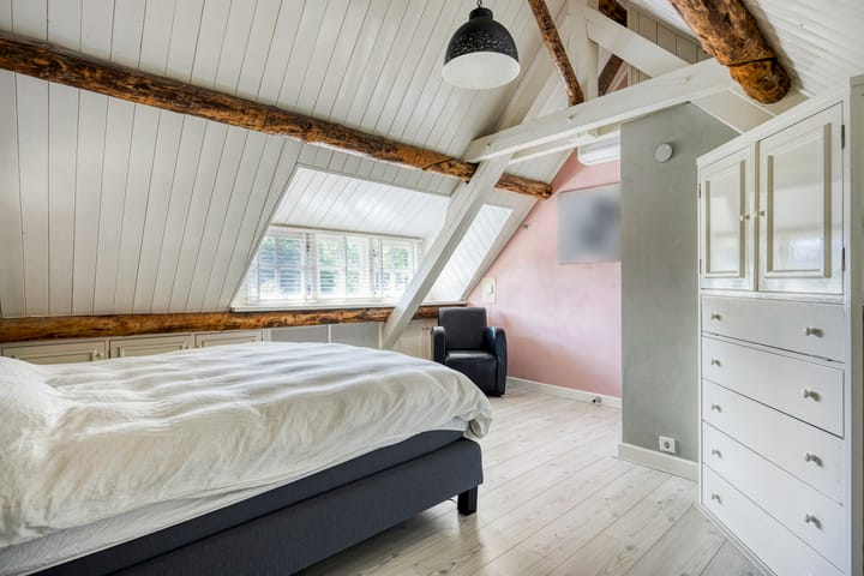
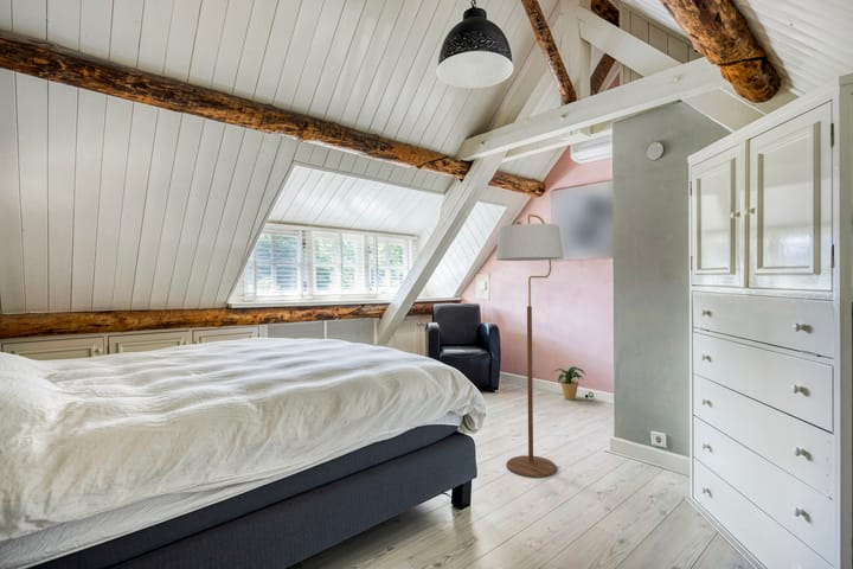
+ floor lamp [494,213,565,479]
+ potted plant [551,365,588,401]
